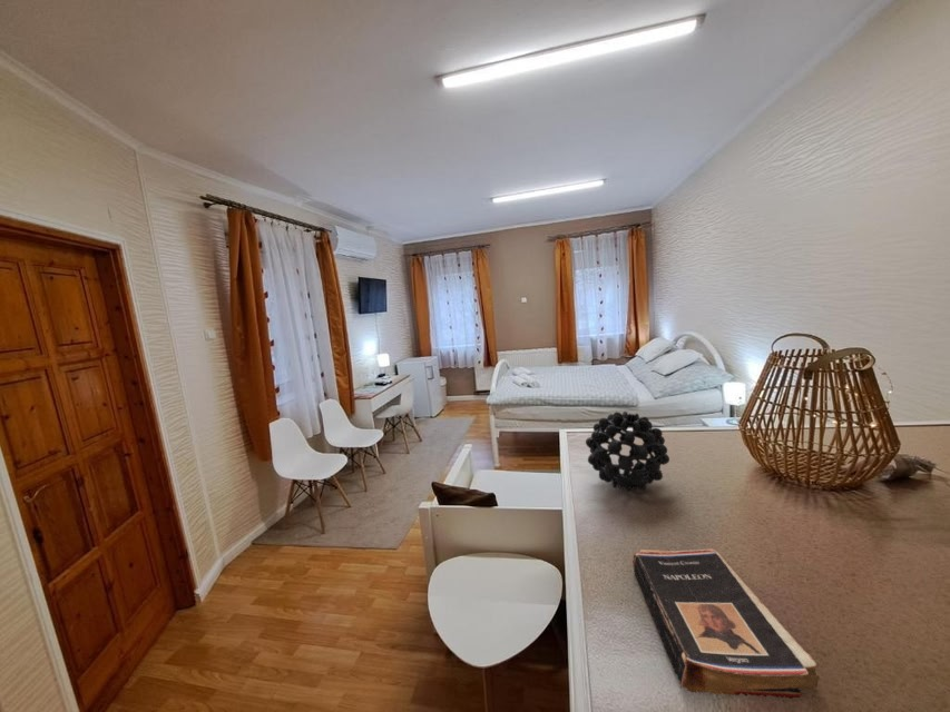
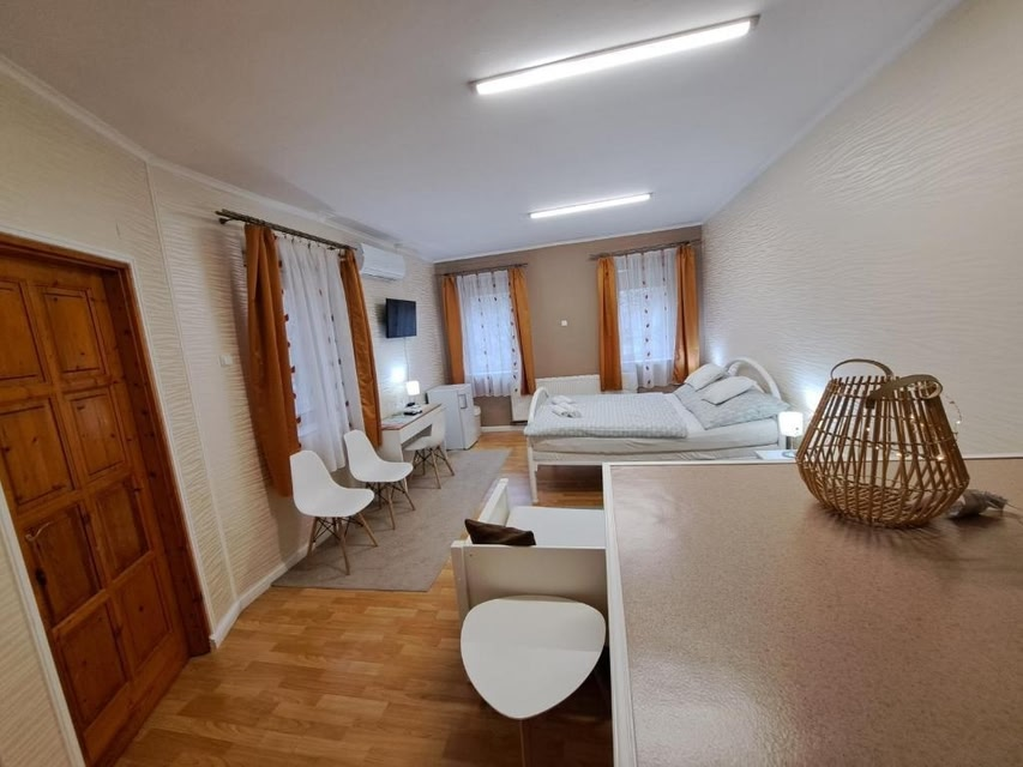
- book [631,547,820,700]
- decorative ball [585,411,670,492]
